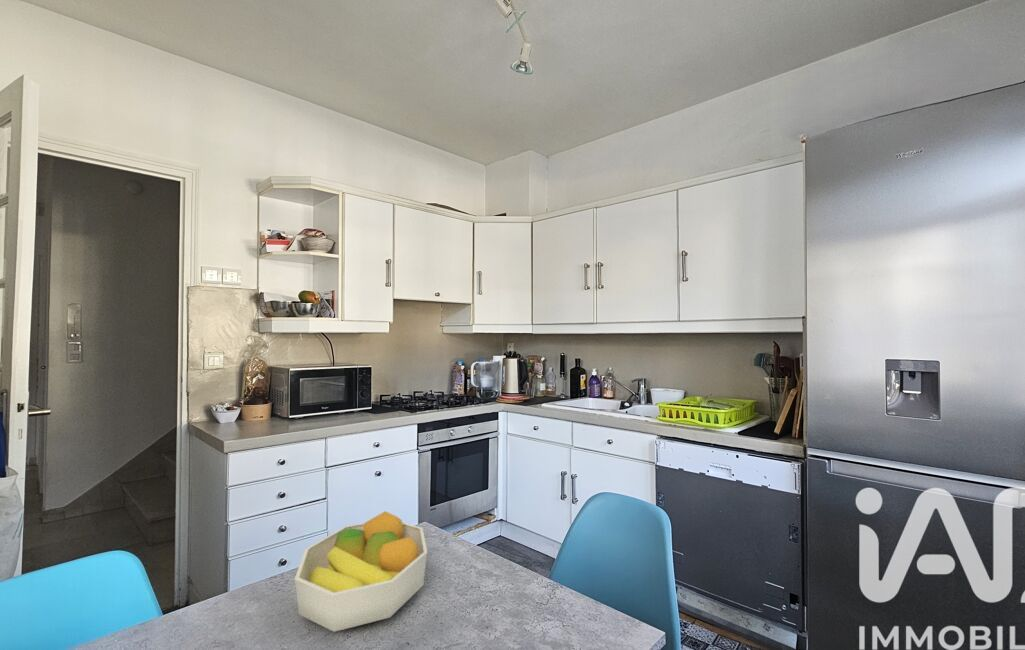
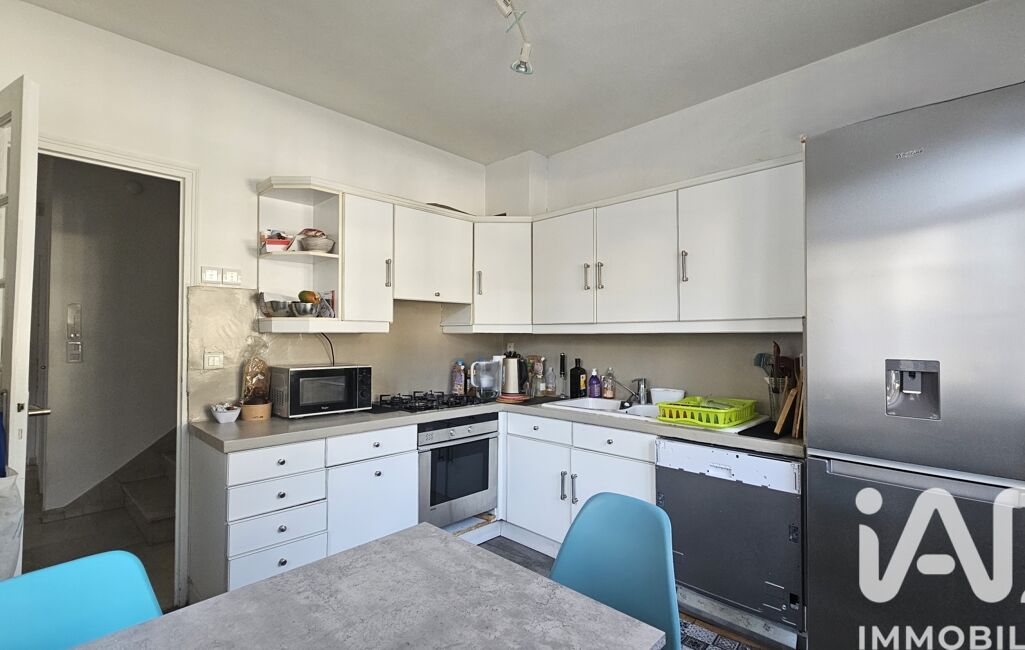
- fruit bowl [294,510,428,633]
